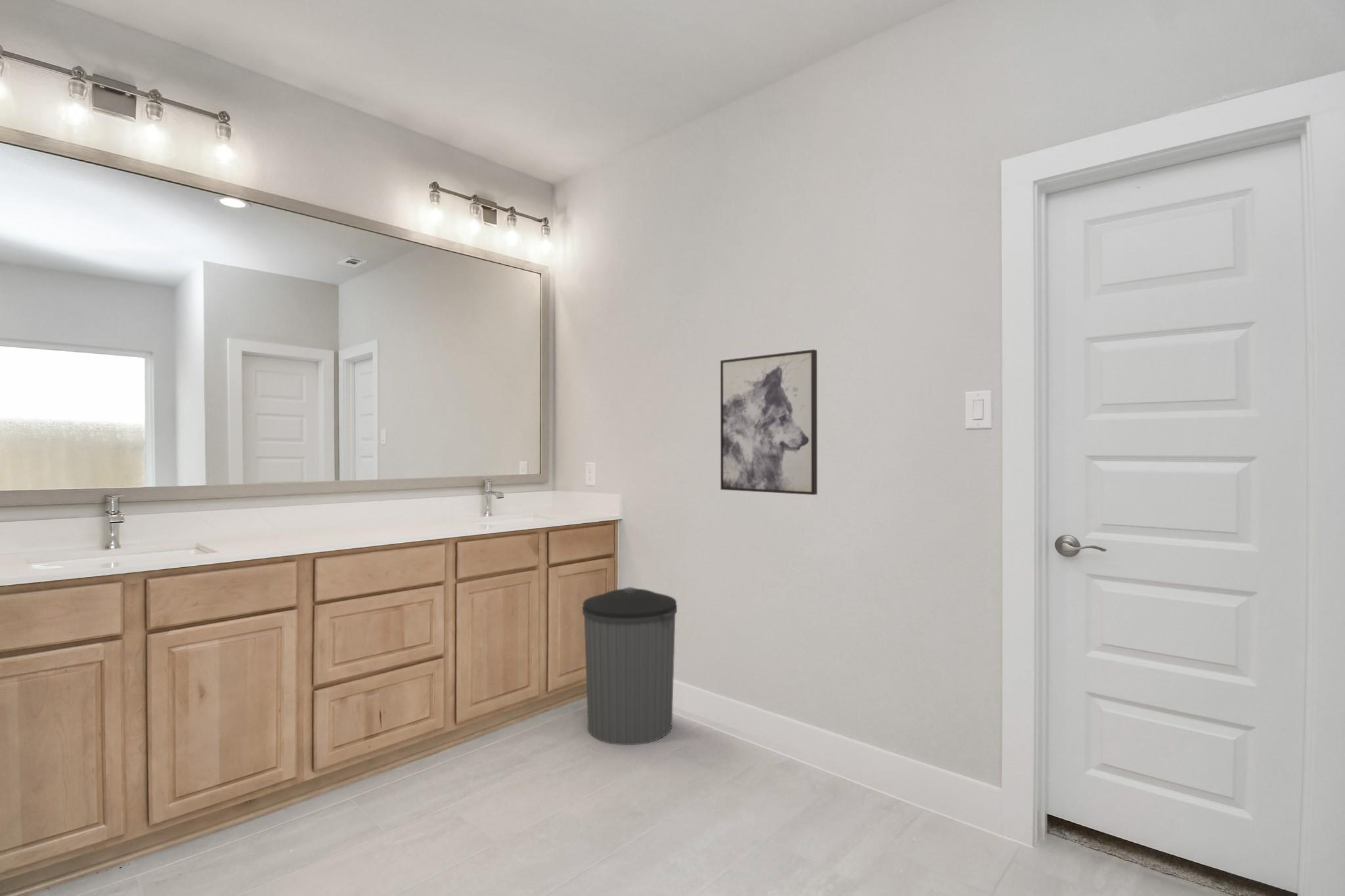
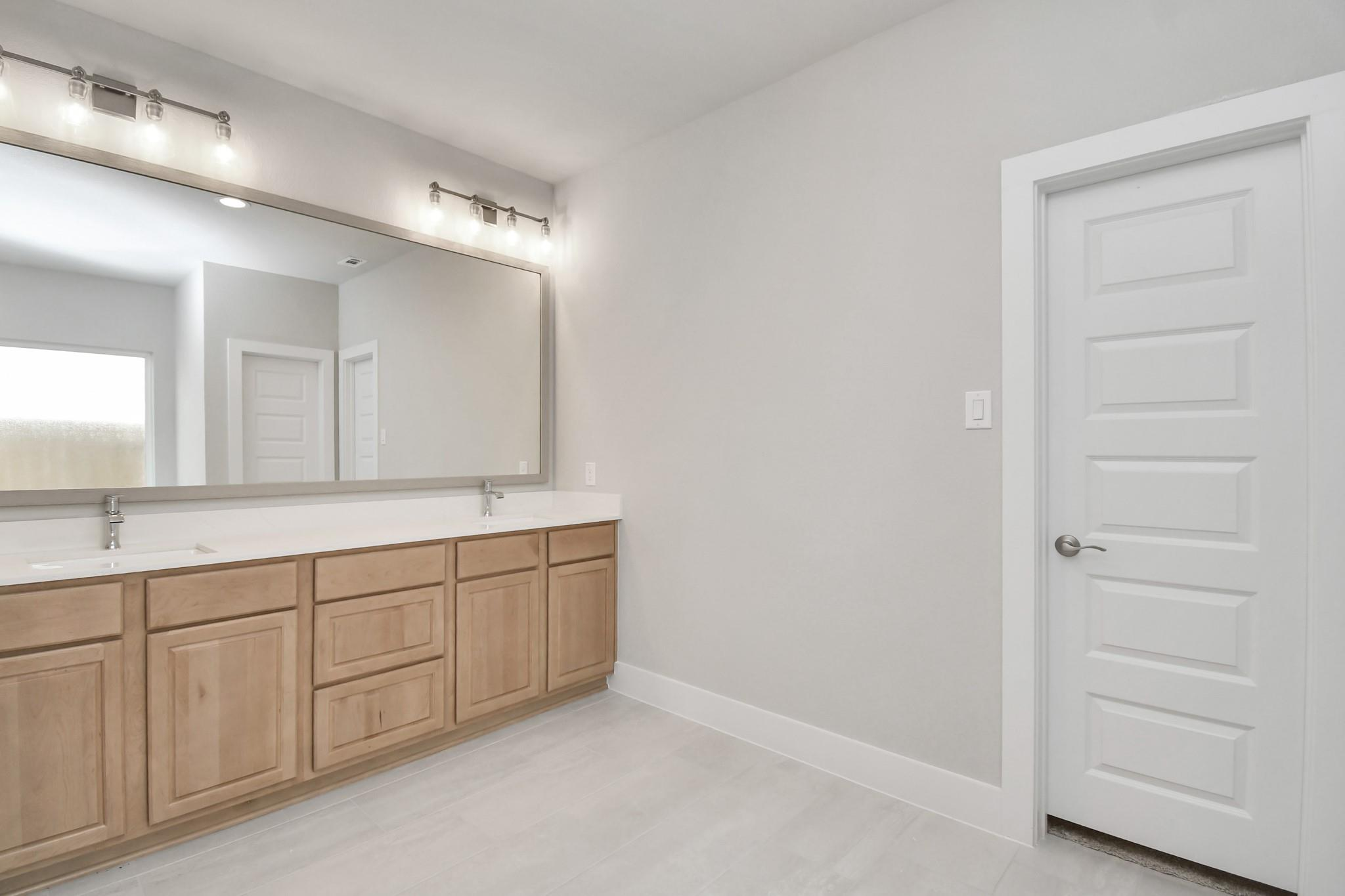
- trash can [582,586,678,746]
- wall art [720,349,818,496]
